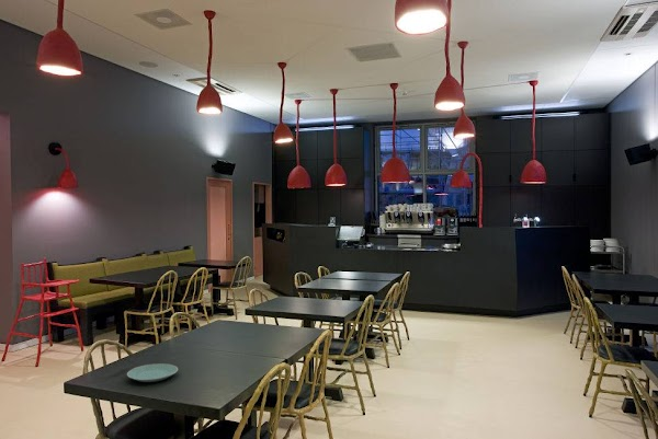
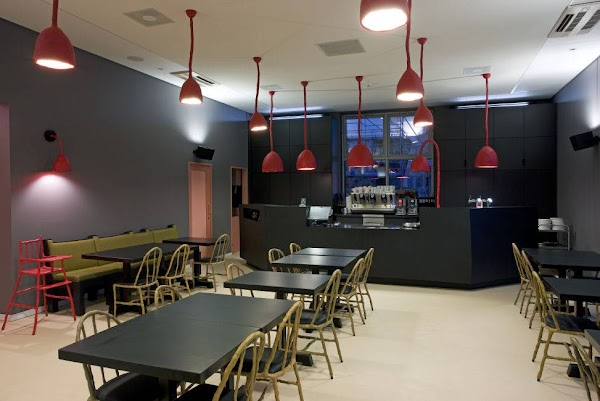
- plate [126,362,179,383]
